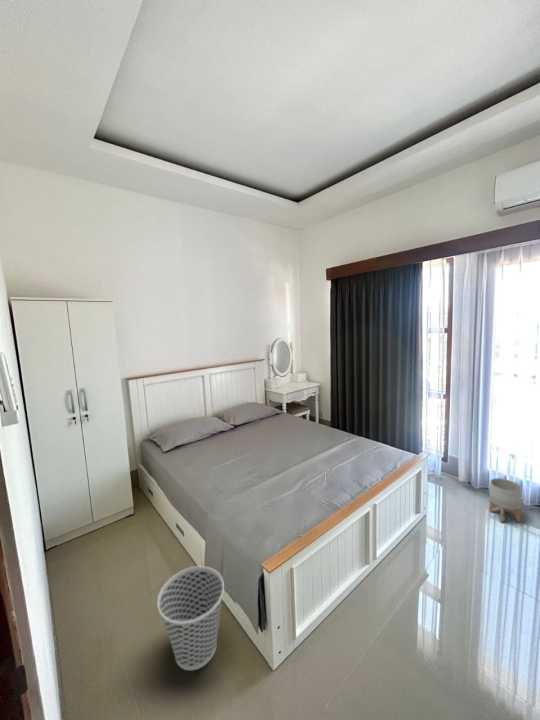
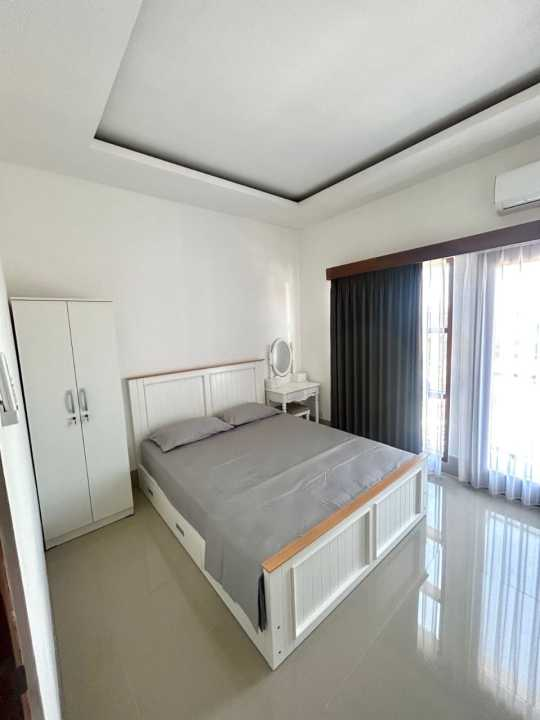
- wastebasket [157,565,225,671]
- planter [488,477,523,524]
